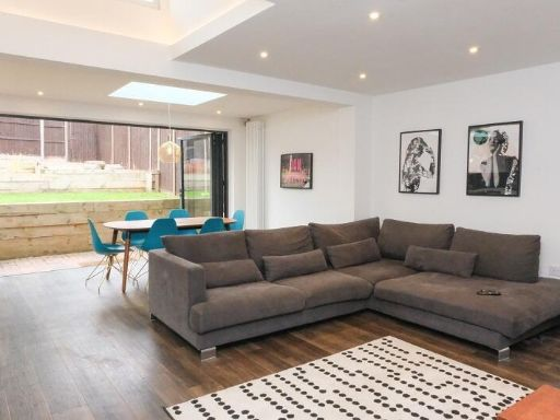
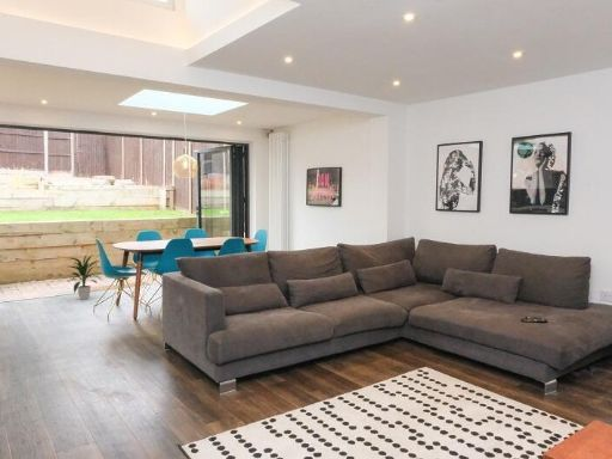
+ indoor plant [66,253,102,301]
